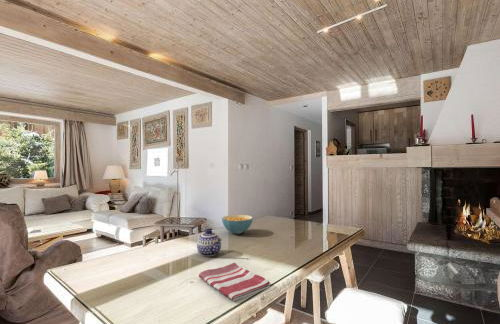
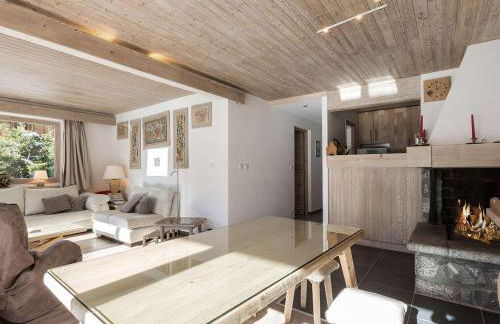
- teapot [196,228,223,257]
- dish towel [198,262,271,302]
- cereal bowl [221,214,254,235]
